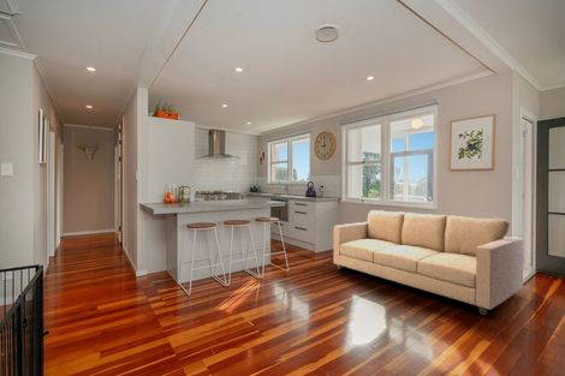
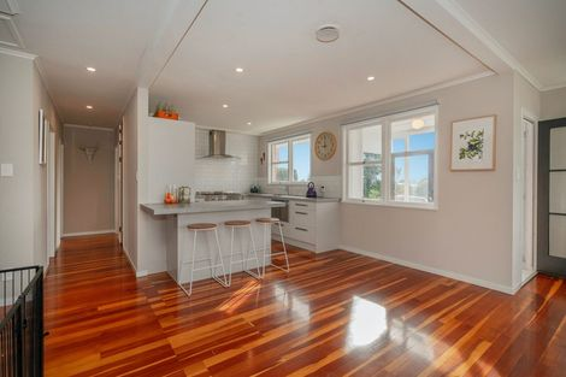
- sofa [332,209,524,316]
